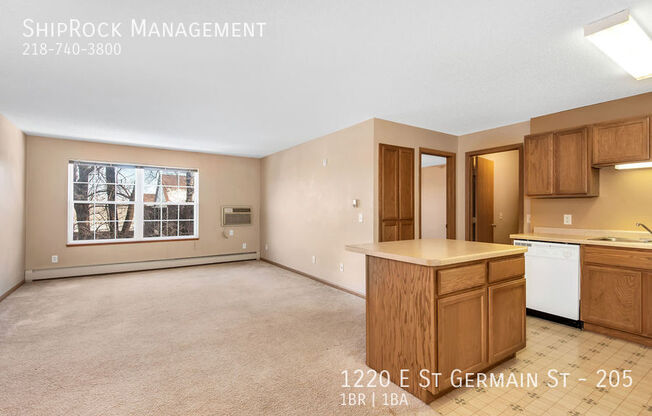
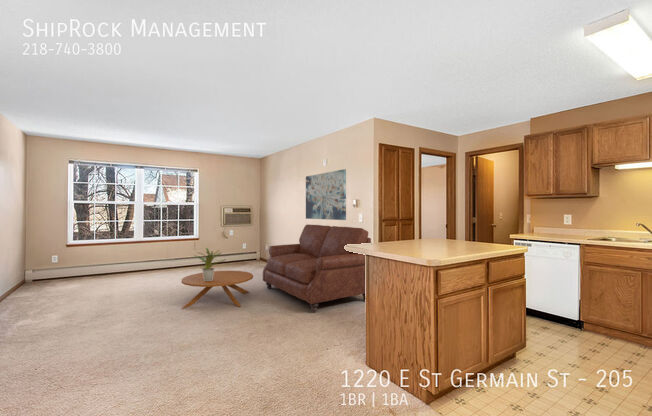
+ sofa [262,224,372,313]
+ wall art [305,168,347,221]
+ coffee table [180,270,254,309]
+ potted plant [193,247,226,281]
